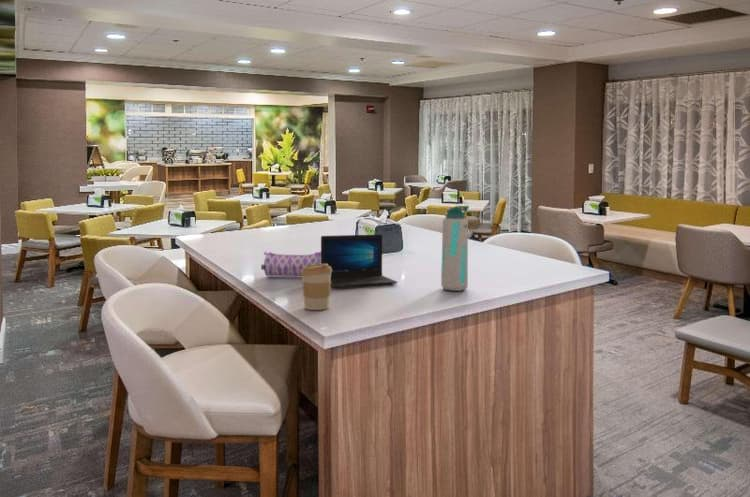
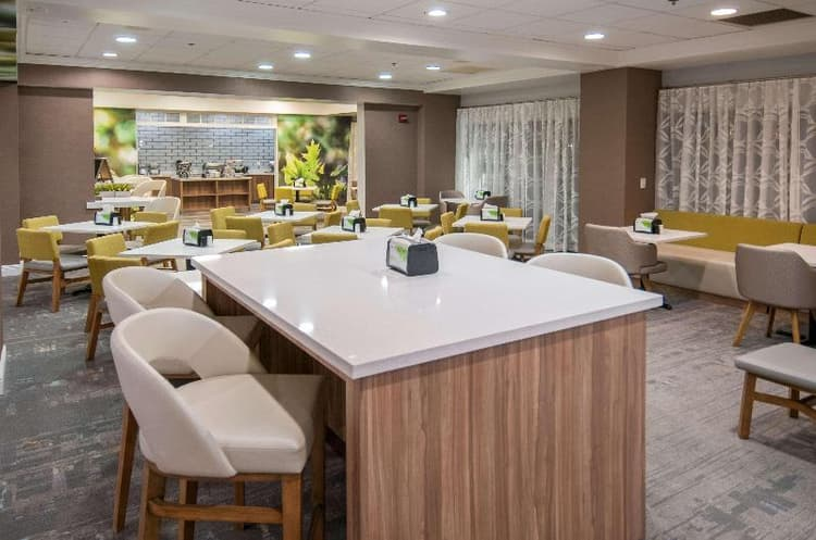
- pencil case [260,250,321,278]
- coffee cup [300,264,332,311]
- laptop [320,233,398,288]
- water bottle [440,205,470,292]
